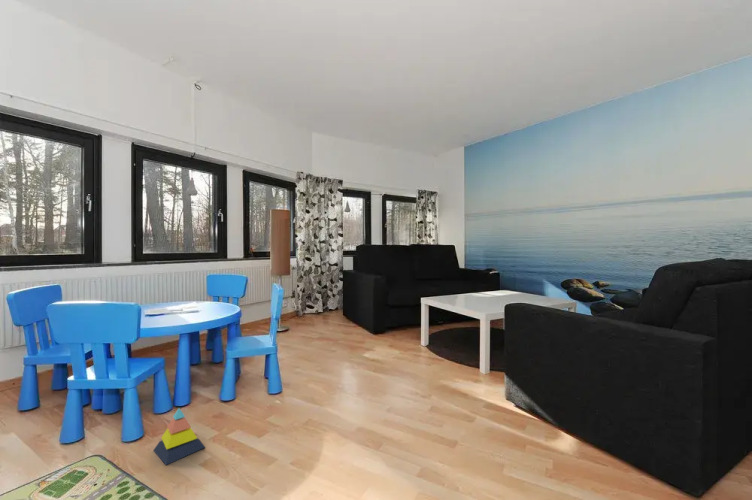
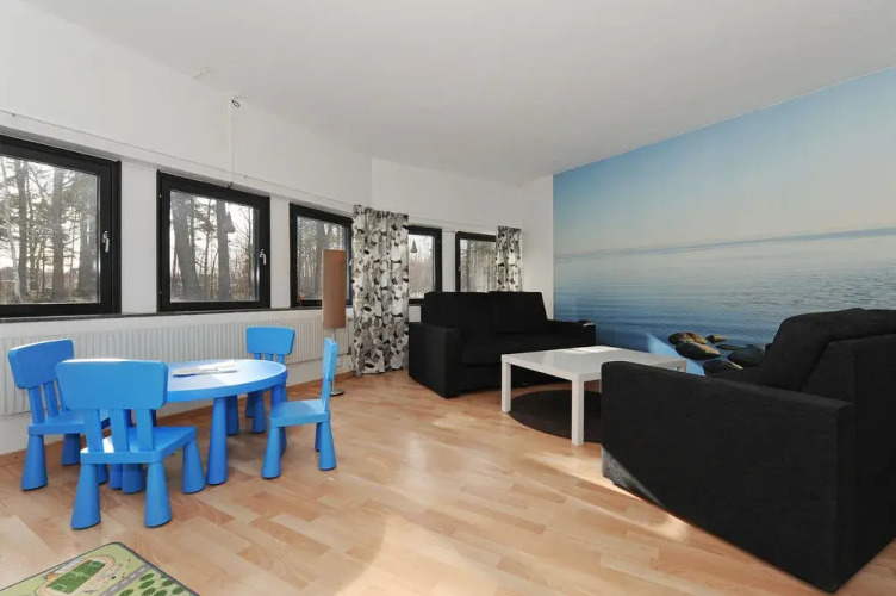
- stacking toy [152,408,206,466]
